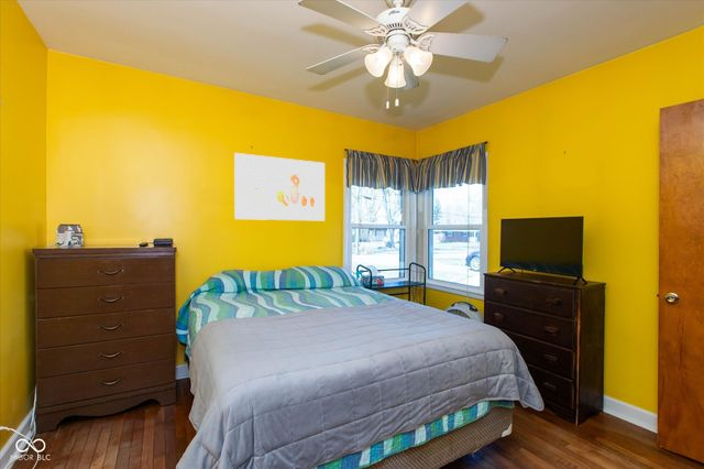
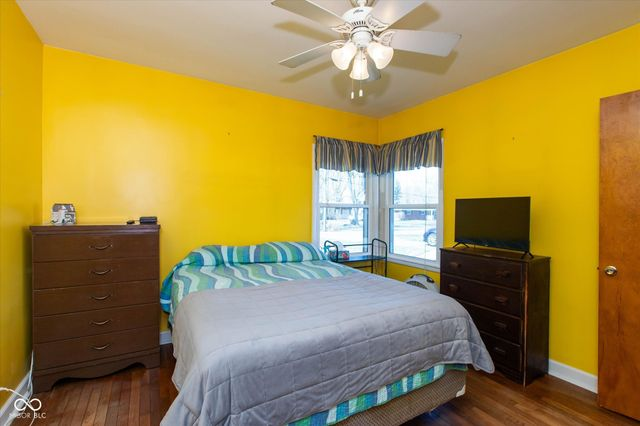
- wall art [233,152,326,221]
